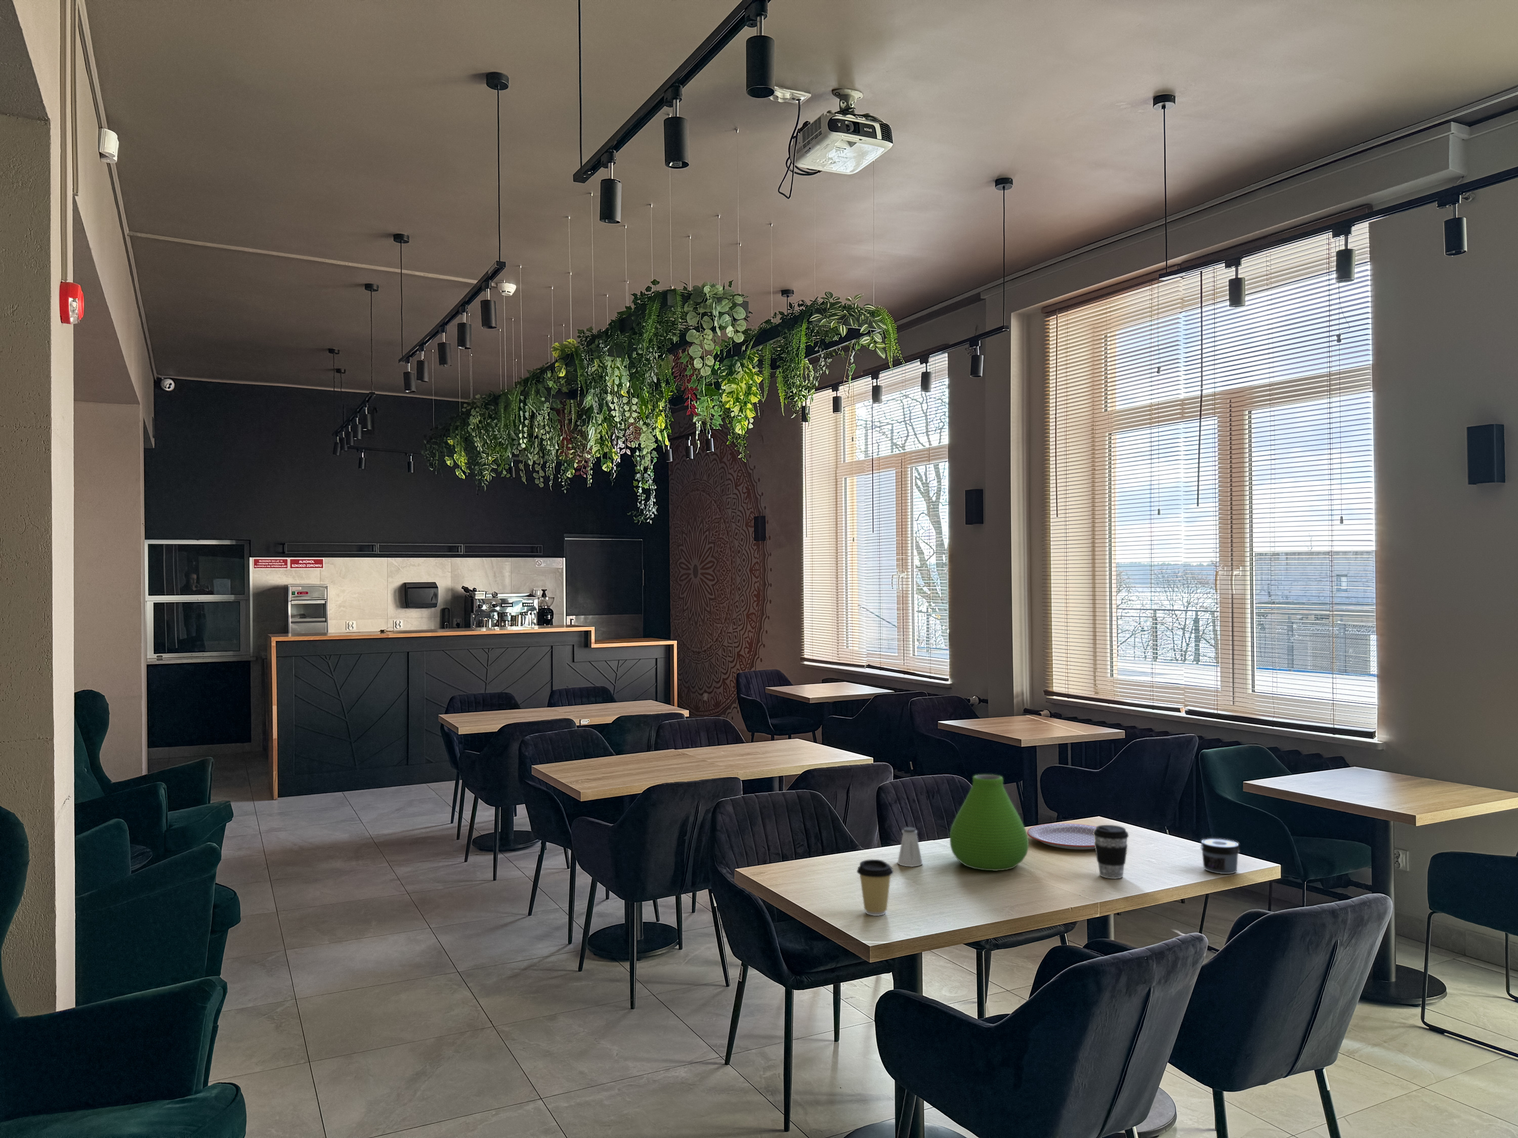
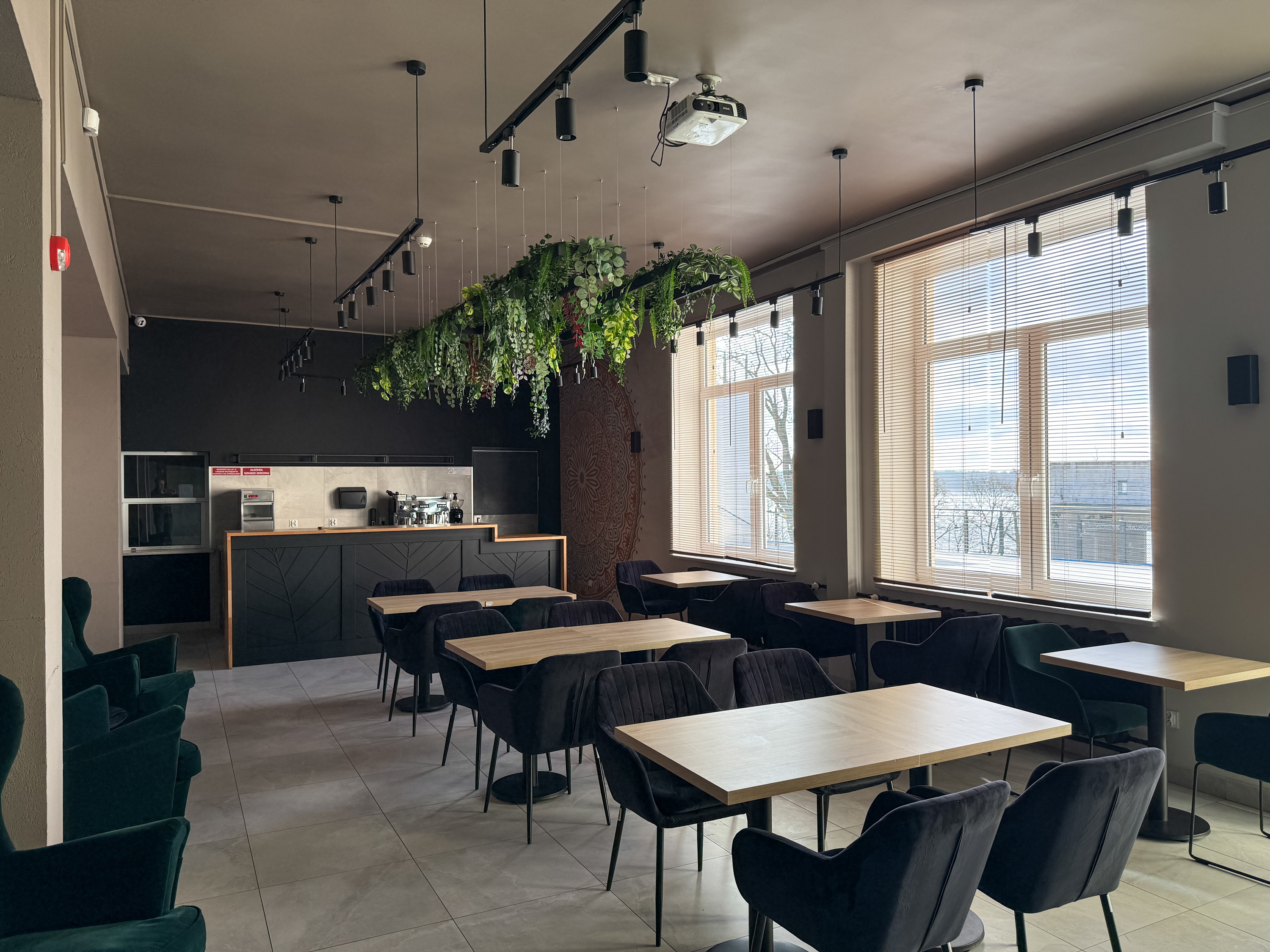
- plate [1027,822,1096,850]
- coffee cup [856,858,894,917]
- coffee cup [1092,825,1130,879]
- vase [949,773,1029,871]
- jar [1200,838,1241,875]
- saltshaker [898,826,923,868]
